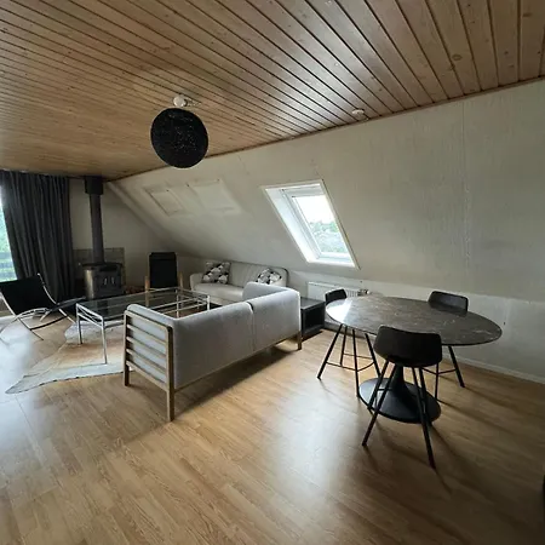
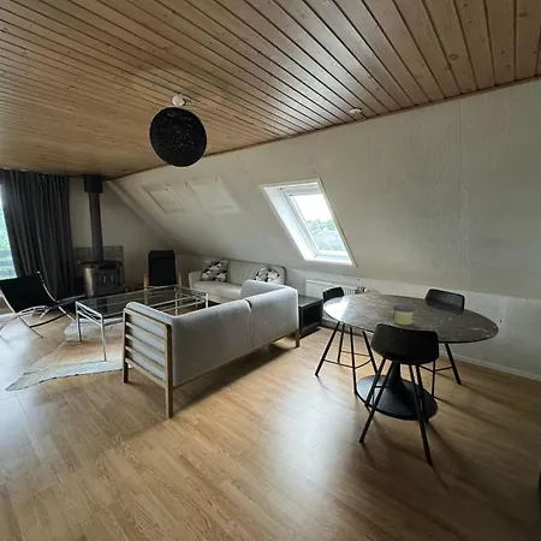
+ candle [392,304,416,326]
